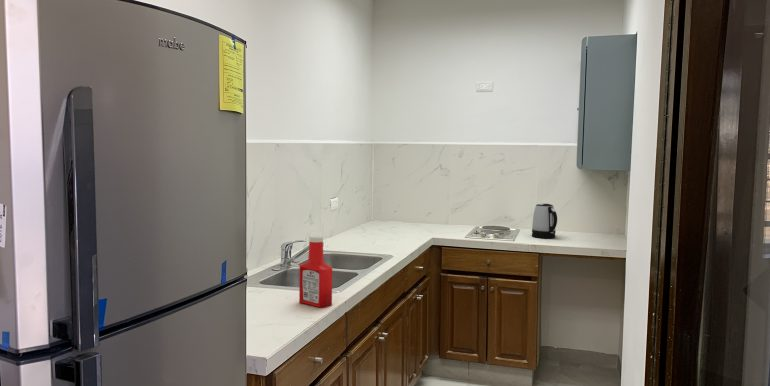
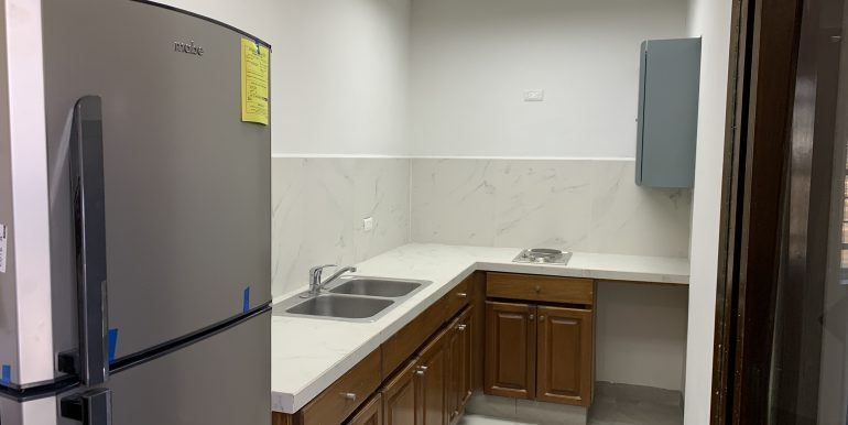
- kettle [531,202,558,239]
- soap bottle [298,235,333,308]
